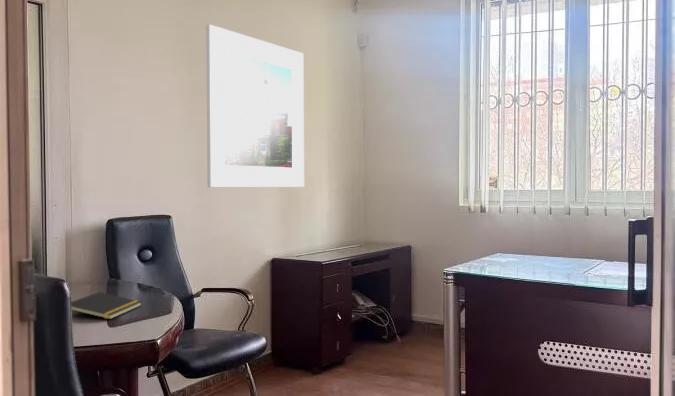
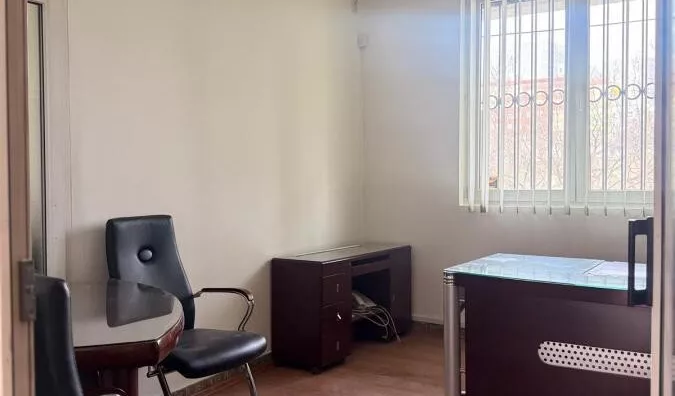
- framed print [205,23,305,188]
- notepad [70,291,142,320]
